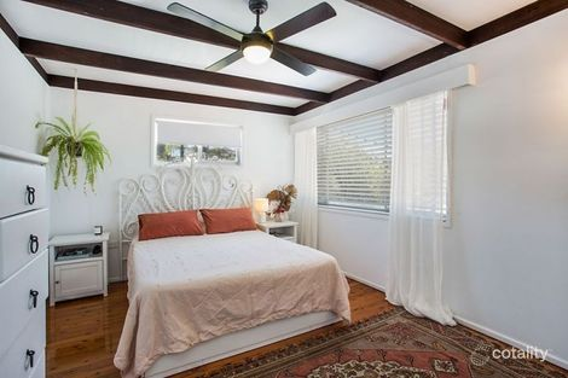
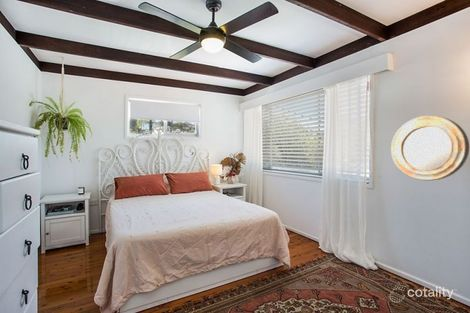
+ home mirror [390,115,470,181]
